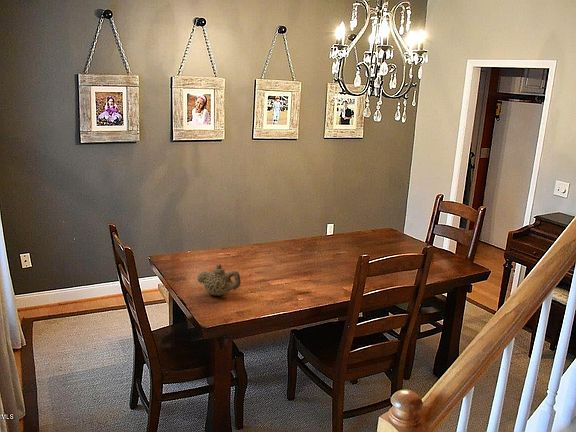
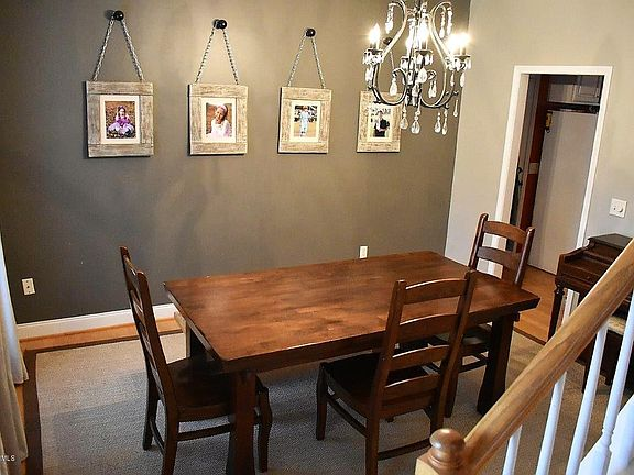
- teapot [196,263,242,297]
